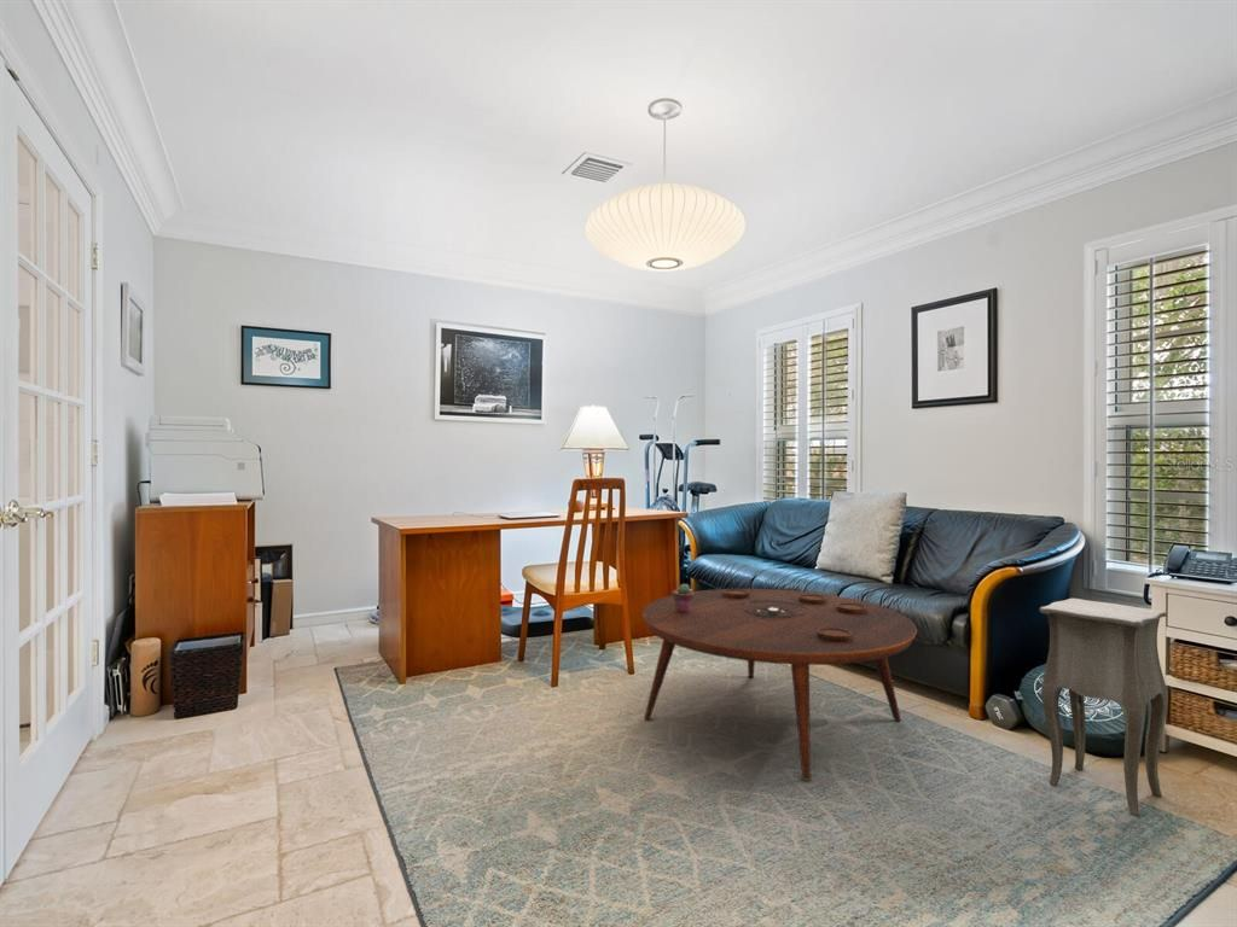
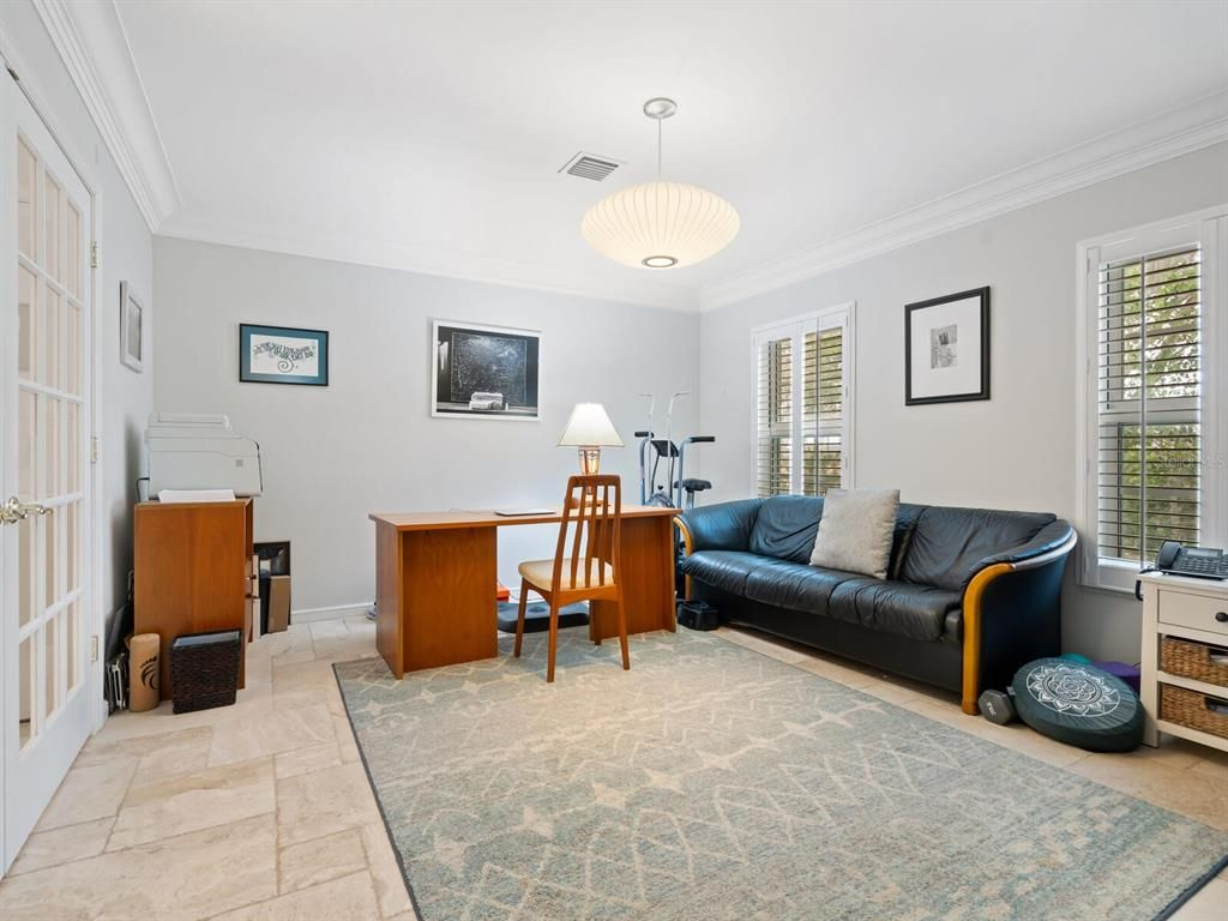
- potted succulent [672,583,693,613]
- coffee table [641,588,918,782]
- side table [1039,597,1169,816]
